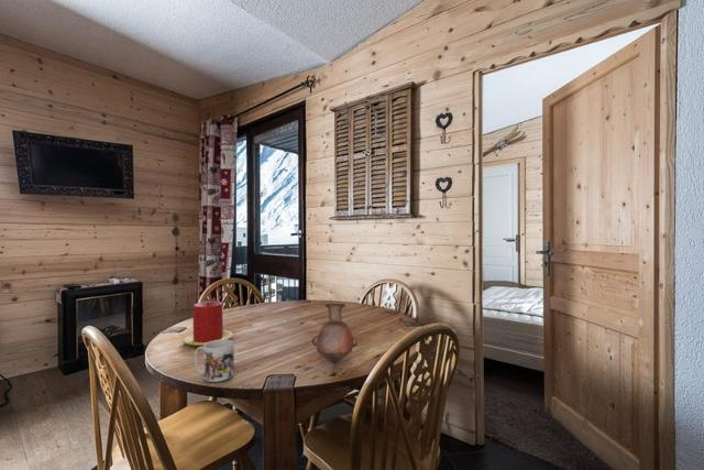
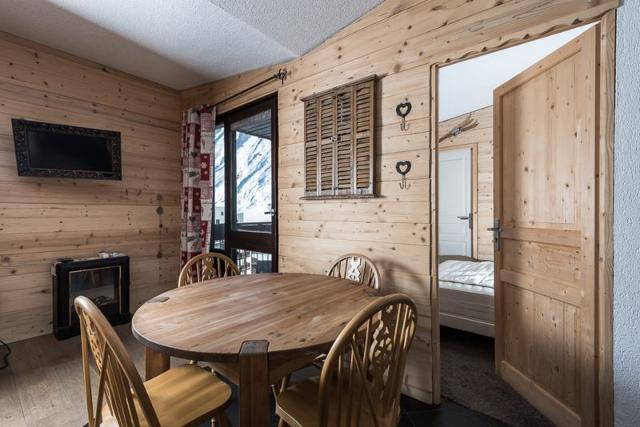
- vase [311,303,359,364]
- mug [194,339,235,383]
- candle [183,300,233,347]
